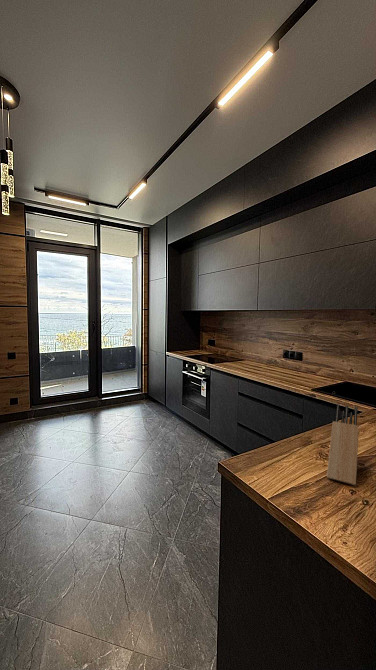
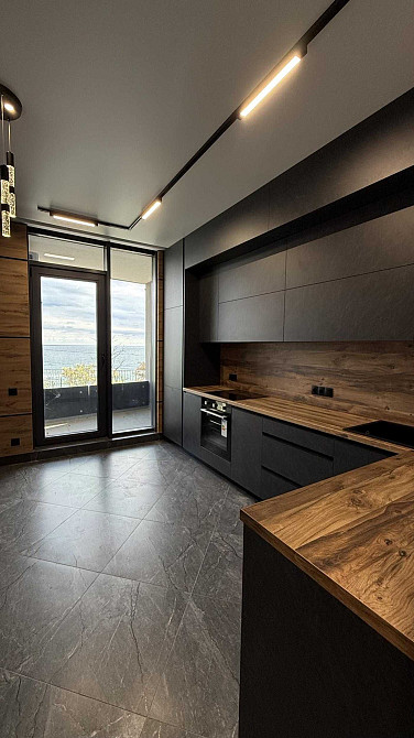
- knife block [326,403,359,486]
